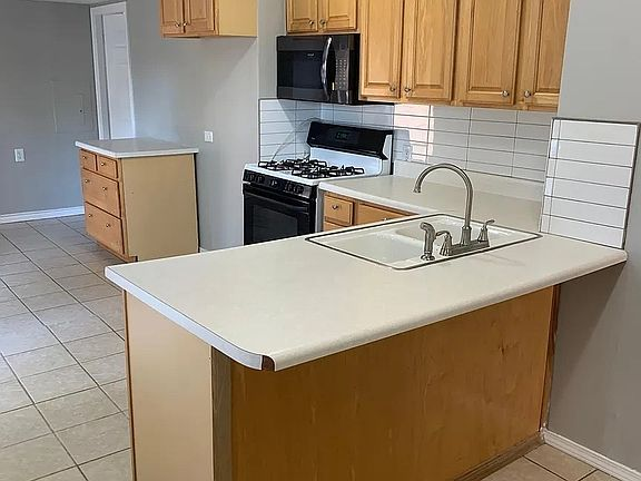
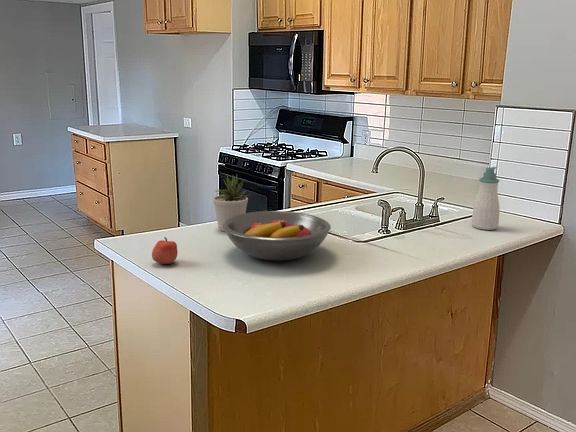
+ apple [151,236,178,265]
+ potted plant [212,175,252,232]
+ fruit bowl [223,210,332,262]
+ soap bottle [471,166,500,231]
